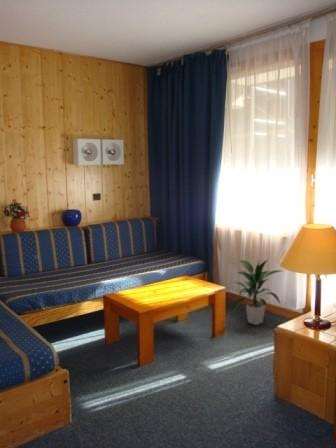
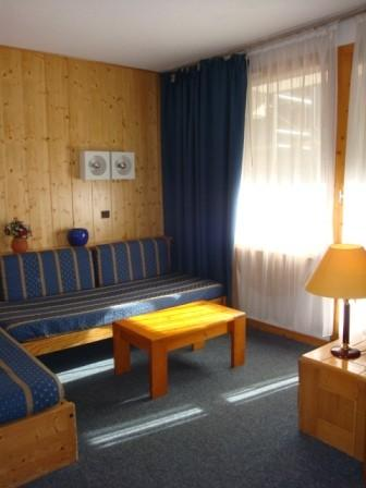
- indoor plant [231,258,283,326]
